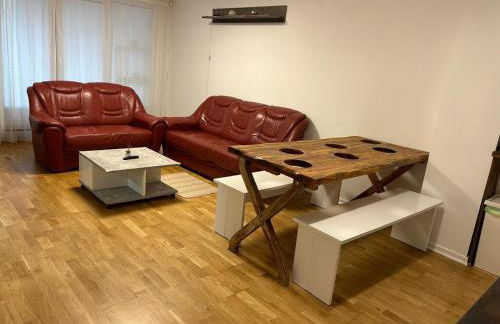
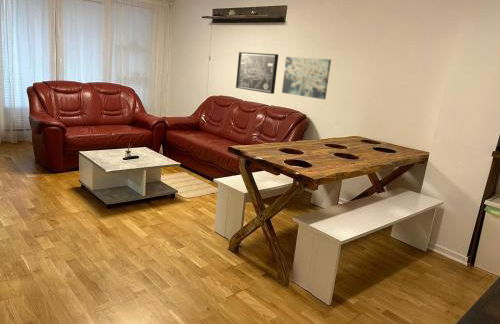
+ wall art [281,56,332,100]
+ wall art [235,51,279,95]
